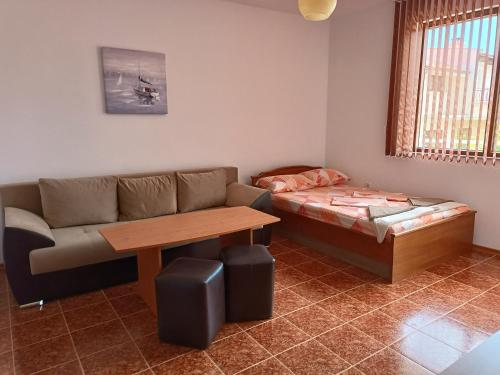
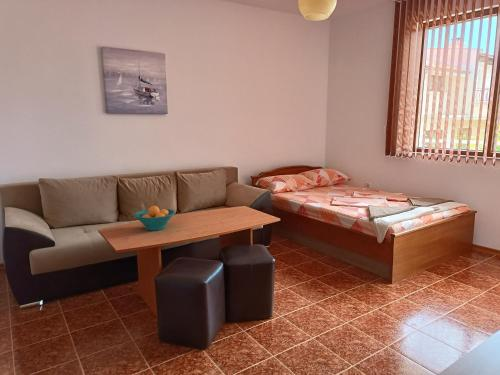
+ fruit bowl [133,205,176,231]
